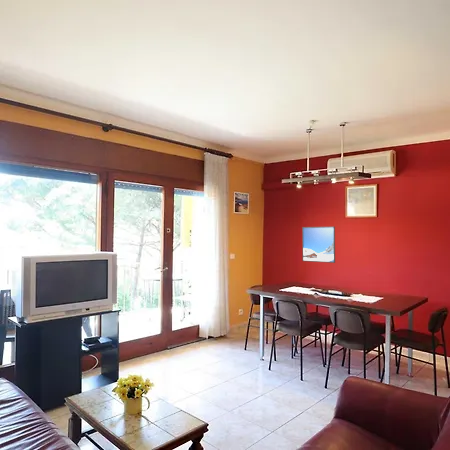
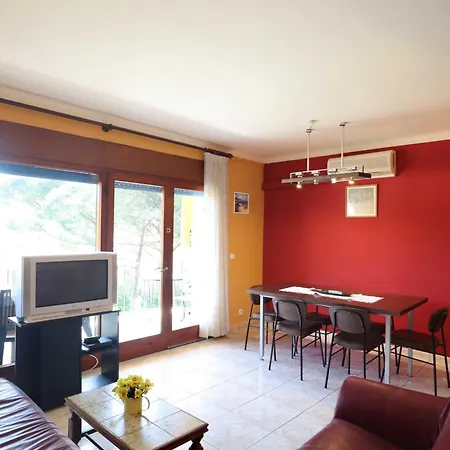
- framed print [301,226,336,264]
